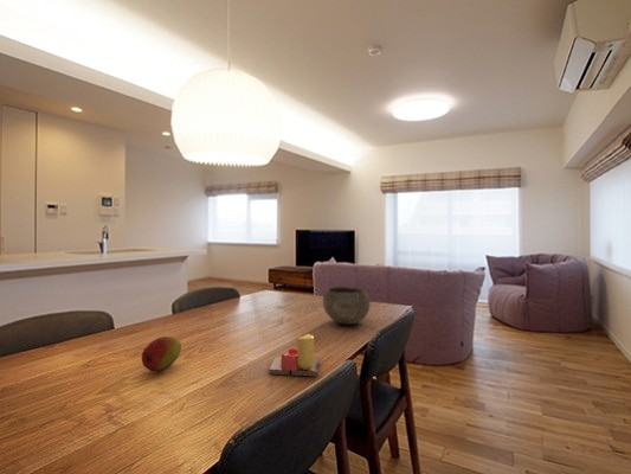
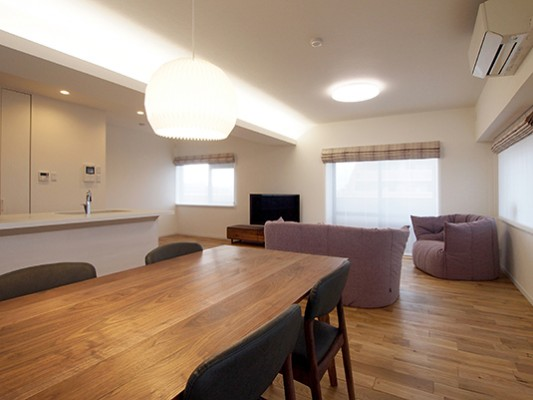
- bowl [322,286,372,326]
- candle [268,333,321,378]
- fruit [141,335,182,373]
